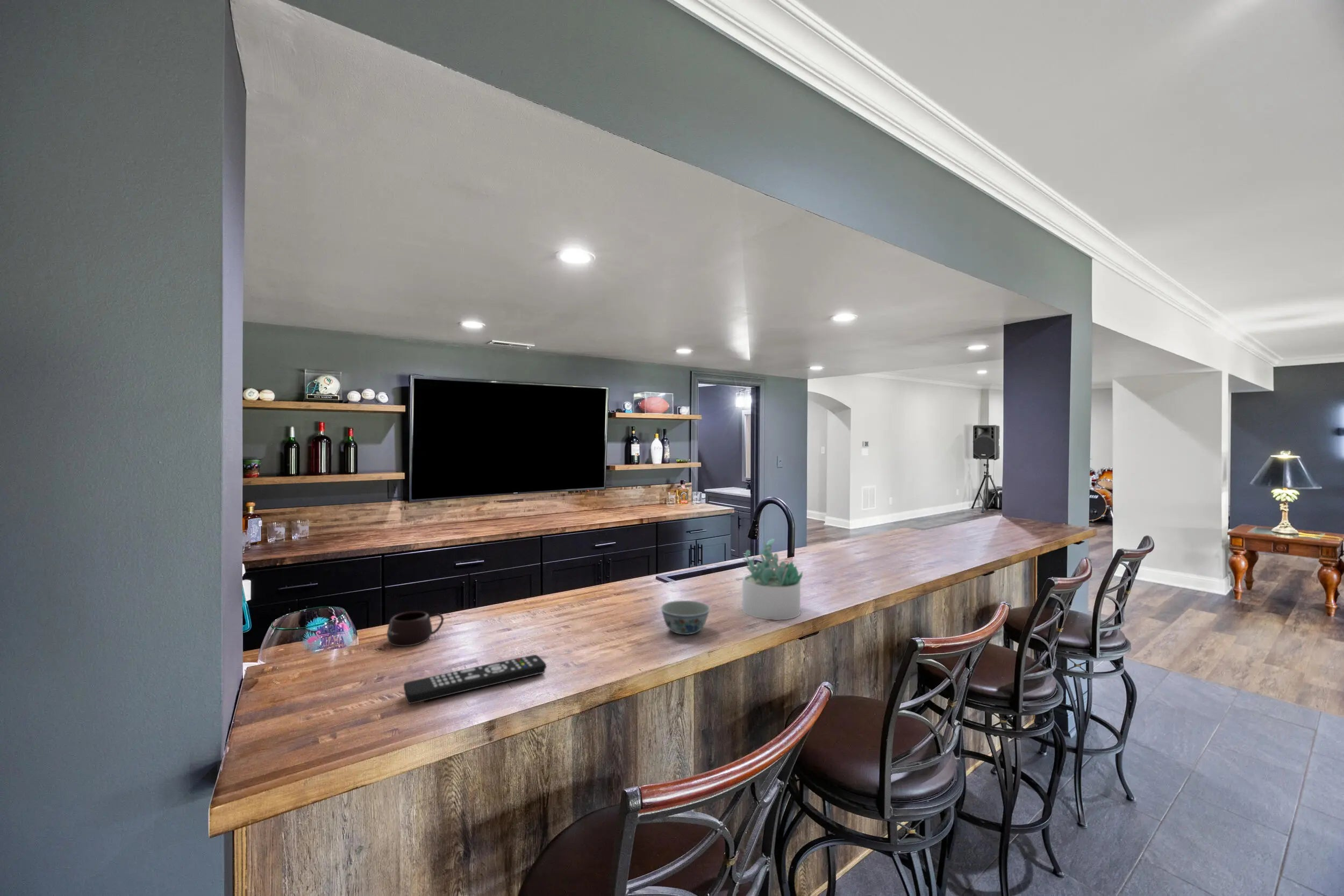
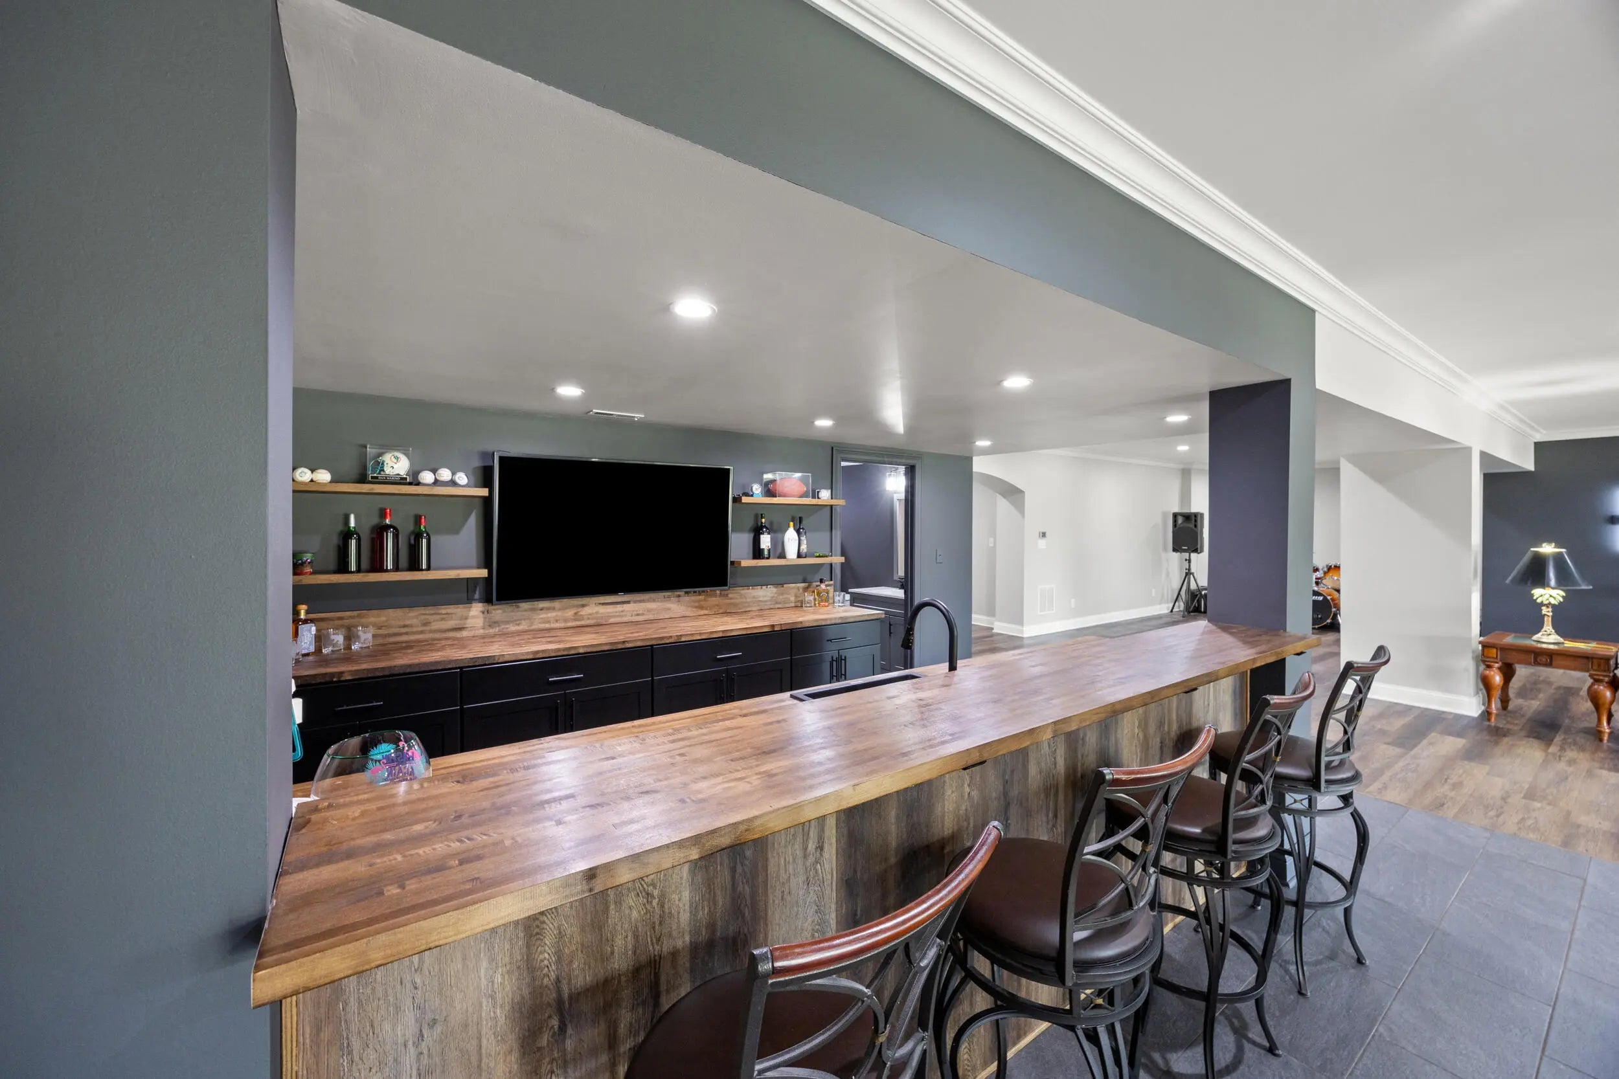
- remote control [403,654,547,705]
- mug [386,611,445,647]
- bowl [660,600,711,635]
- succulent plant [741,538,803,621]
